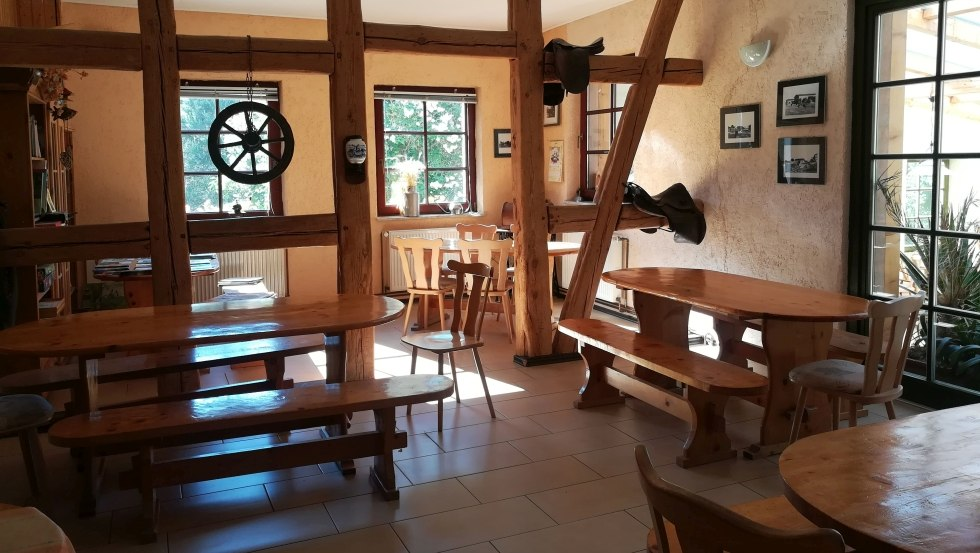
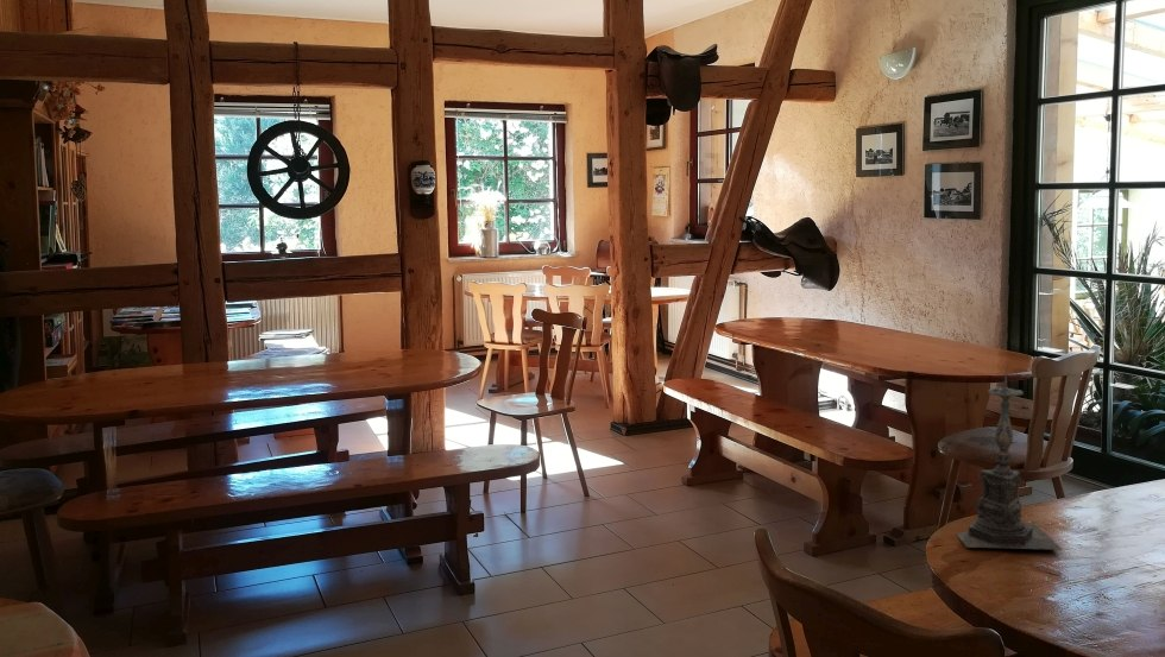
+ candle holder [955,365,1063,551]
